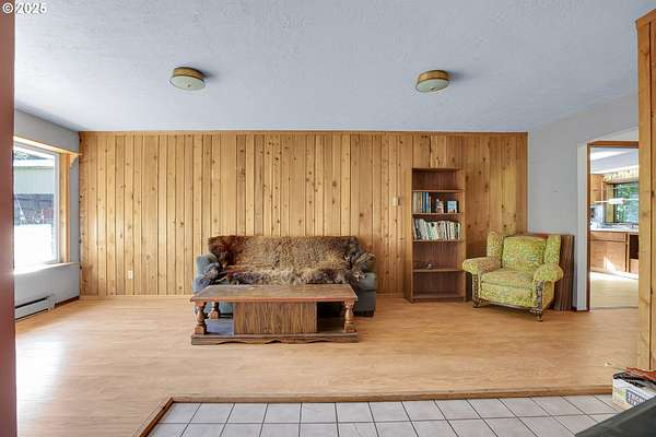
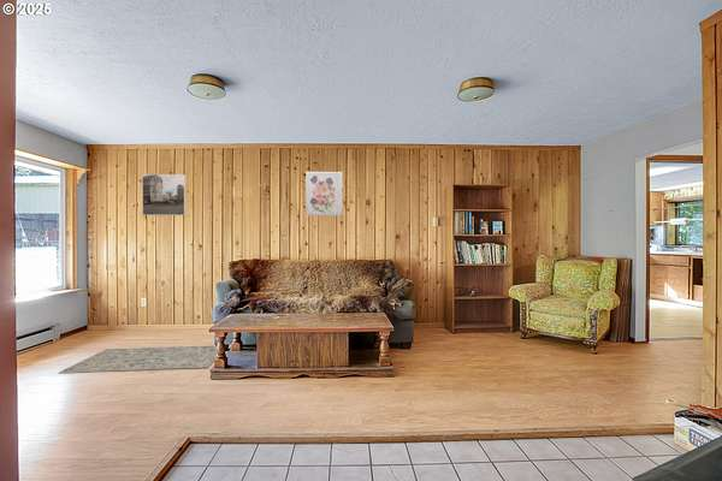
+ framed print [141,173,187,216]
+ rug [58,344,218,374]
+ wall art [304,171,343,216]
